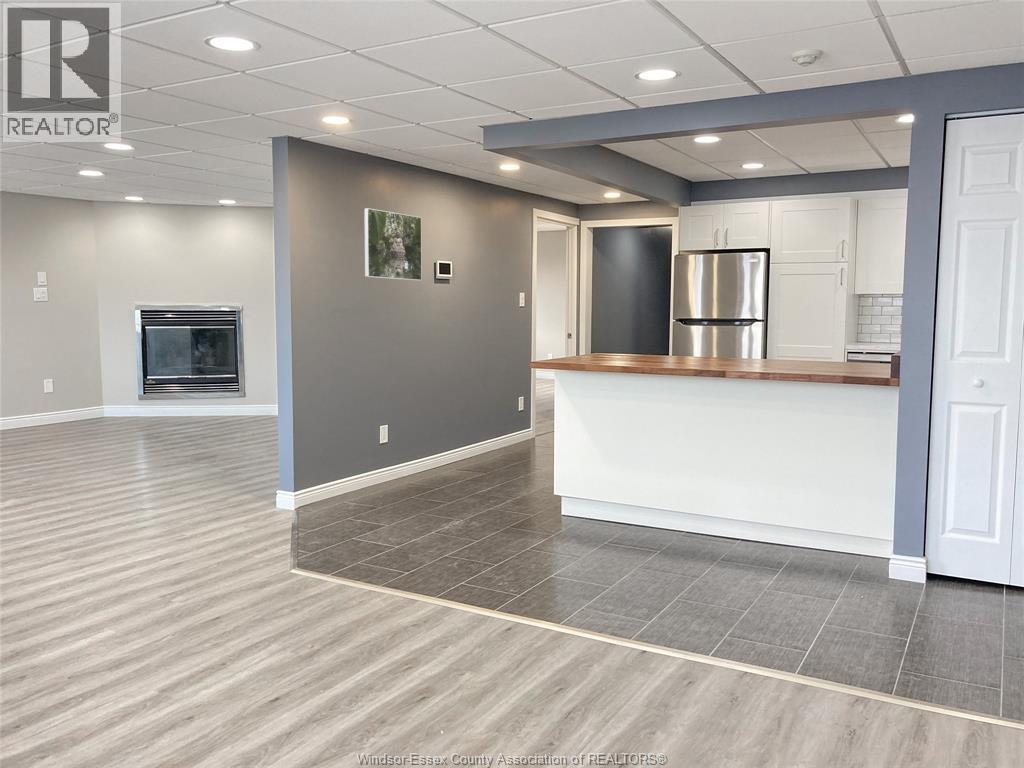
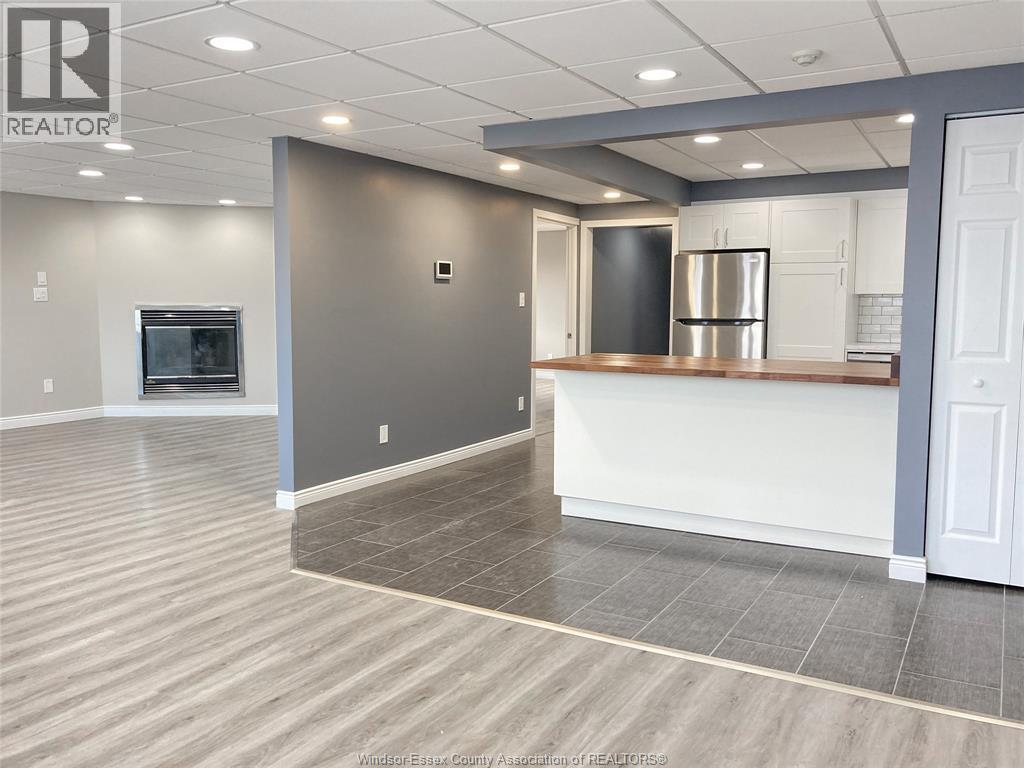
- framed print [363,207,423,281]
